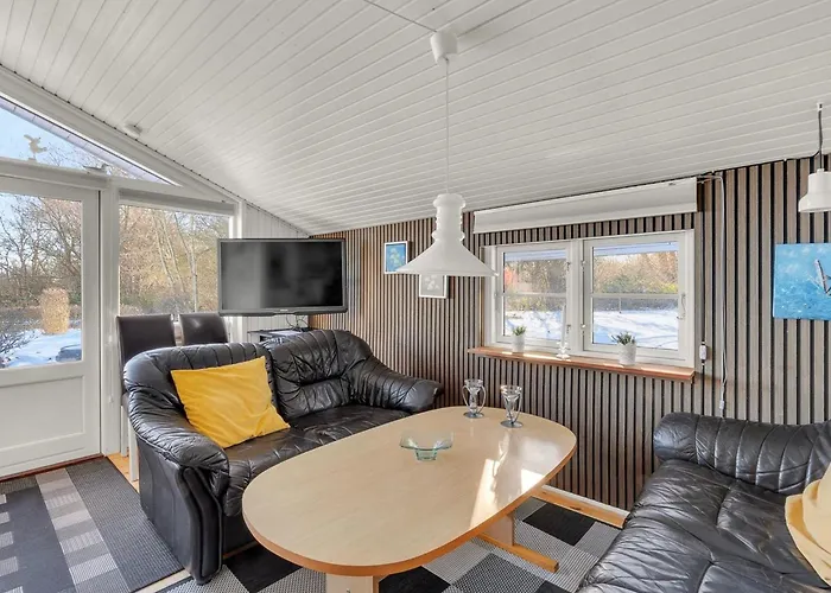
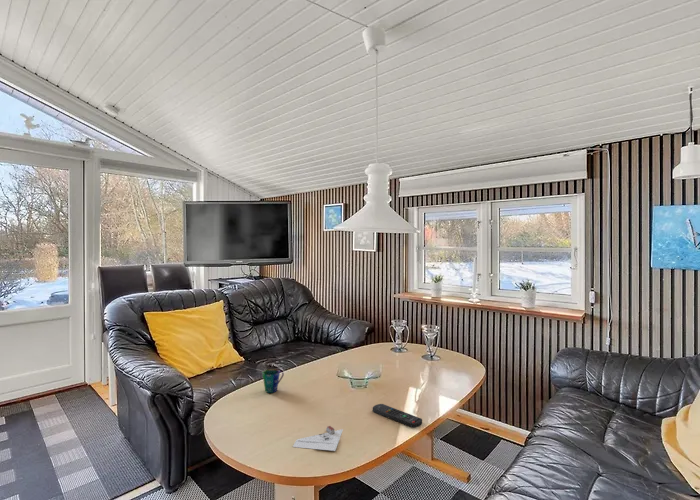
+ remote control [372,403,423,429]
+ cup [261,368,285,394]
+ architectural model [292,425,344,452]
